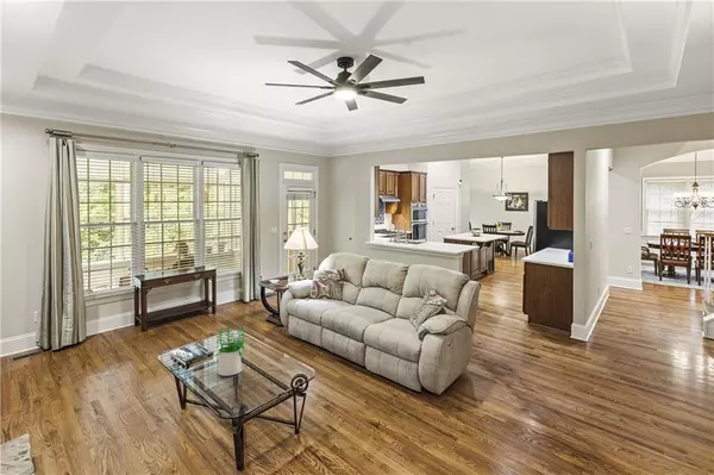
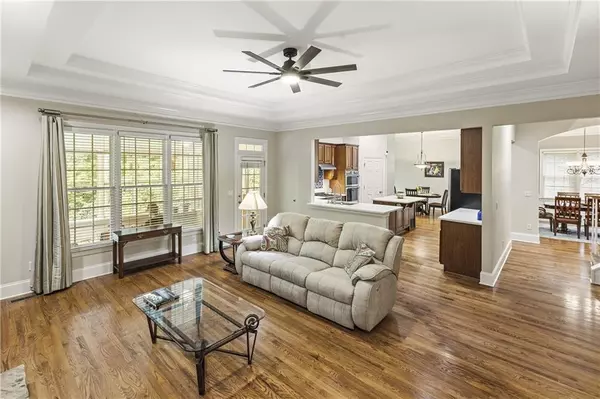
- potted plant [214,325,249,376]
